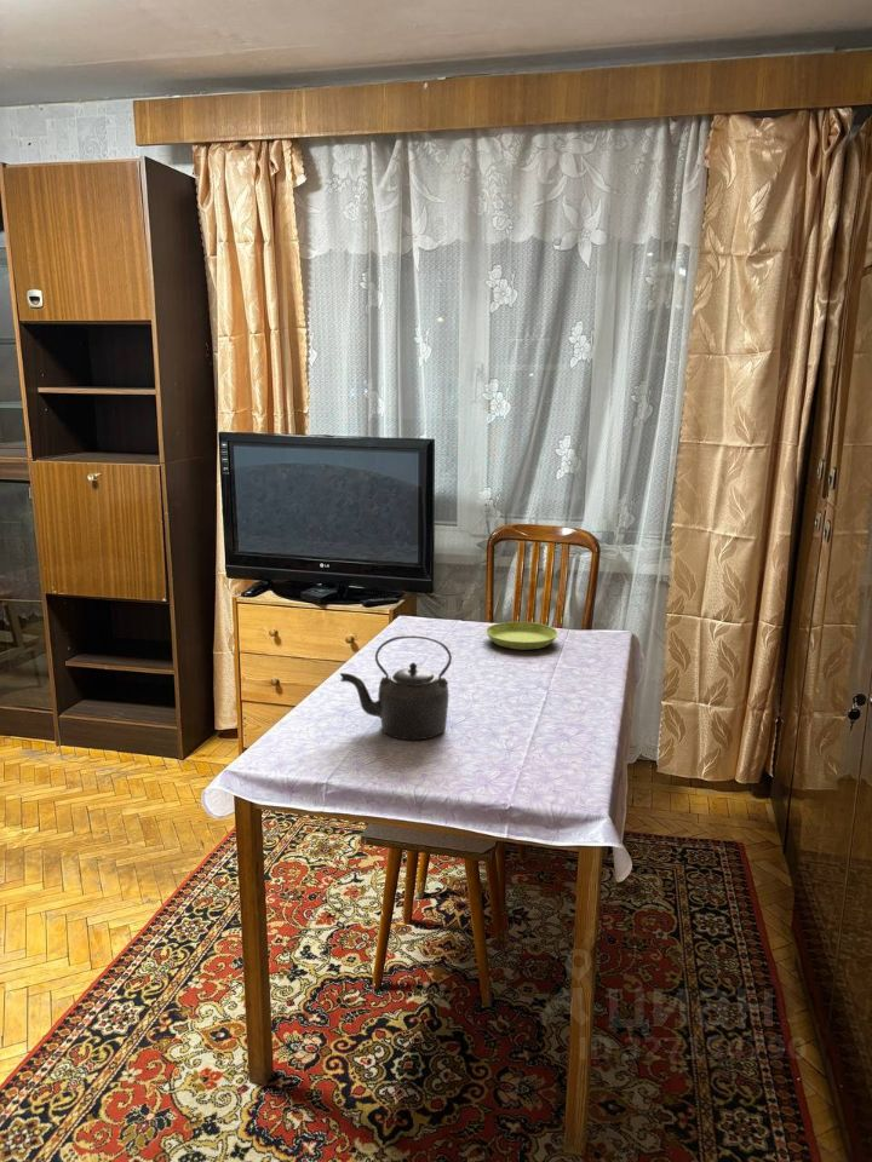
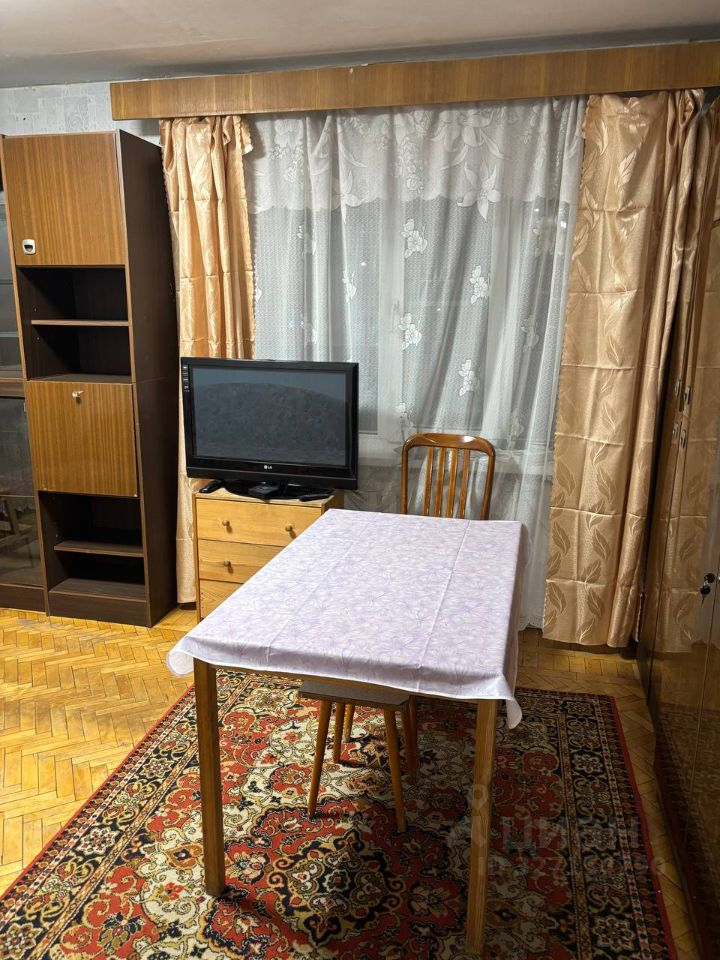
- kettle [339,634,453,741]
- saucer [484,621,560,651]
